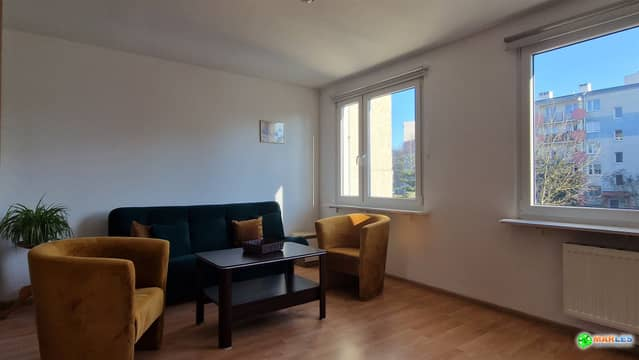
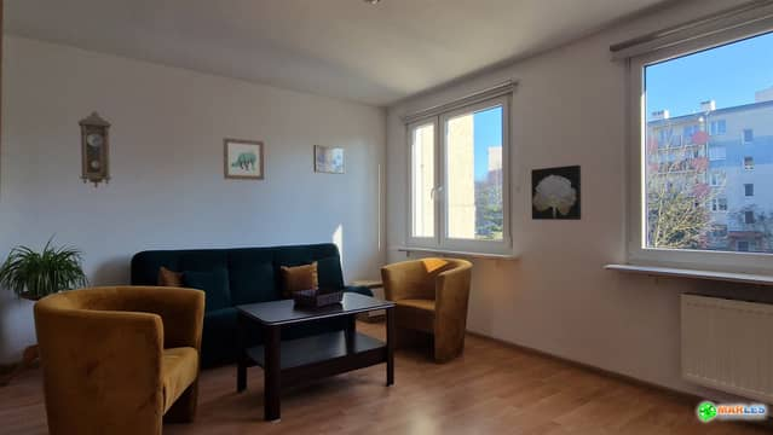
+ wall art [223,137,265,181]
+ wall art [530,164,582,221]
+ pendulum clock [77,110,113,188]
